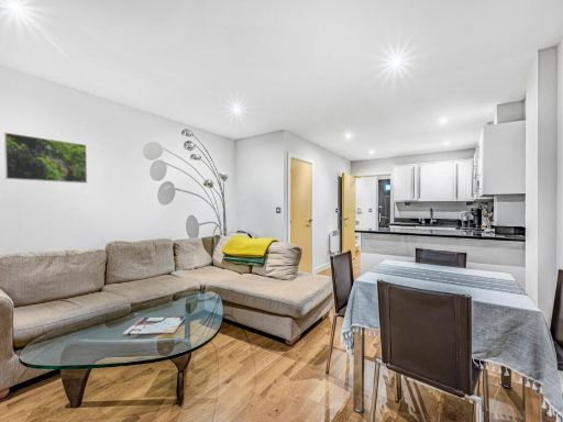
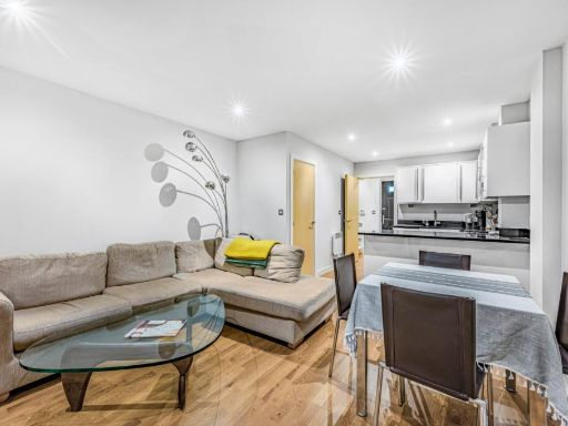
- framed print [3,132,88,185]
